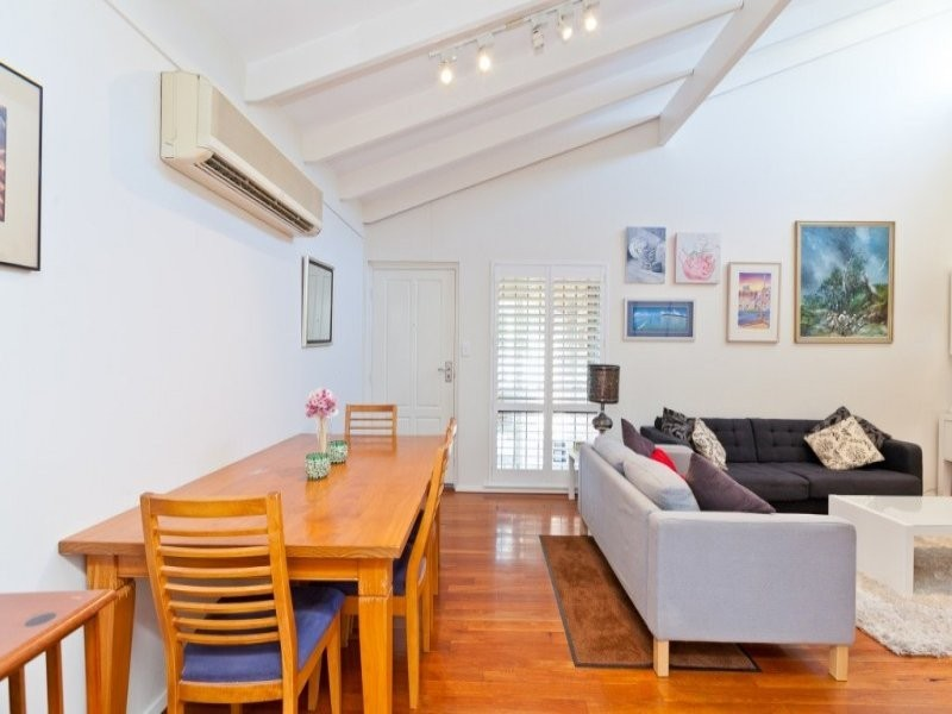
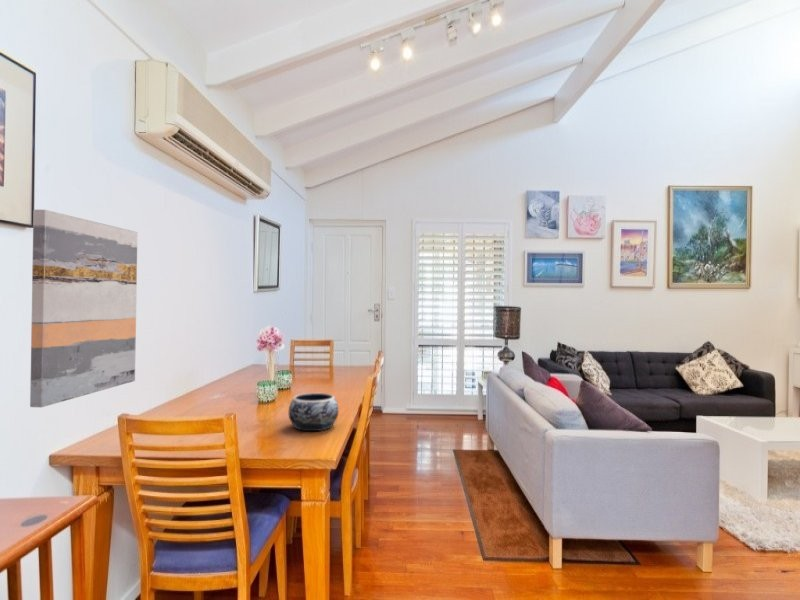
+ wall art [29,209,138,408]
+ decorative bowl [287,392,339,432]
